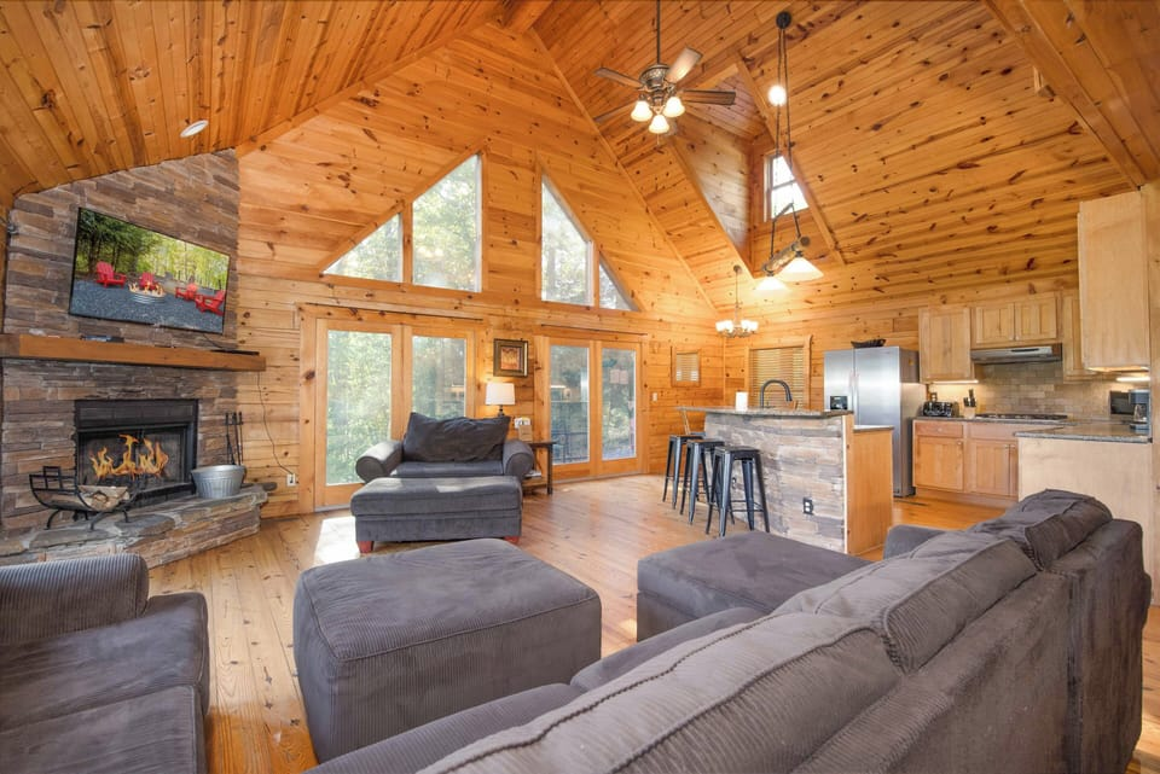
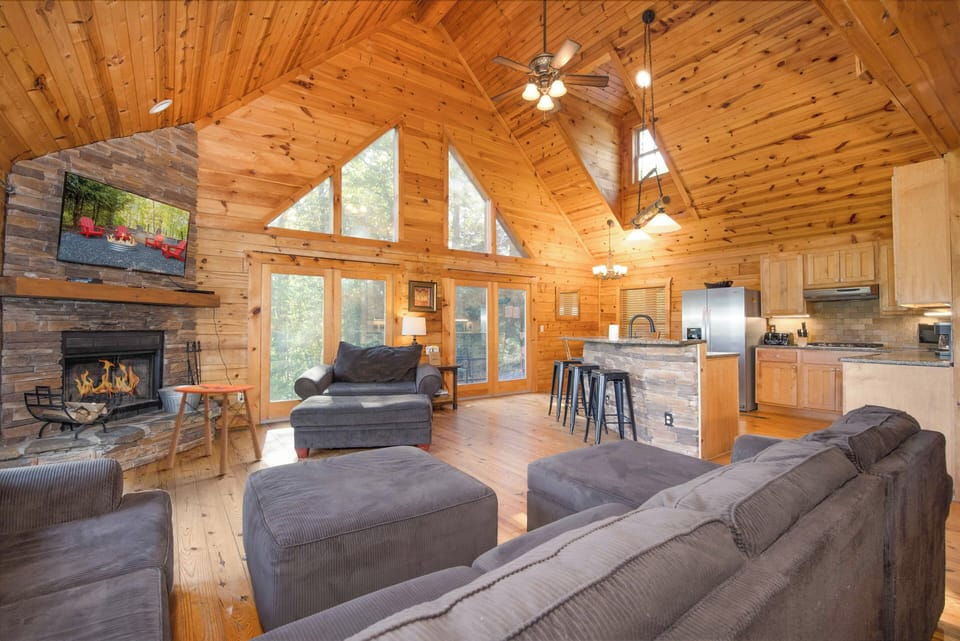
+ side table [164,383,263,475]
